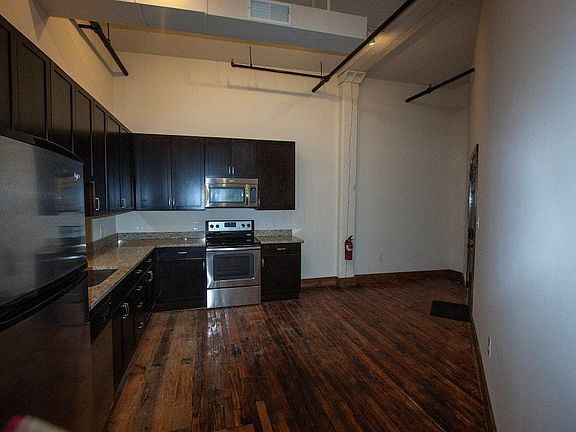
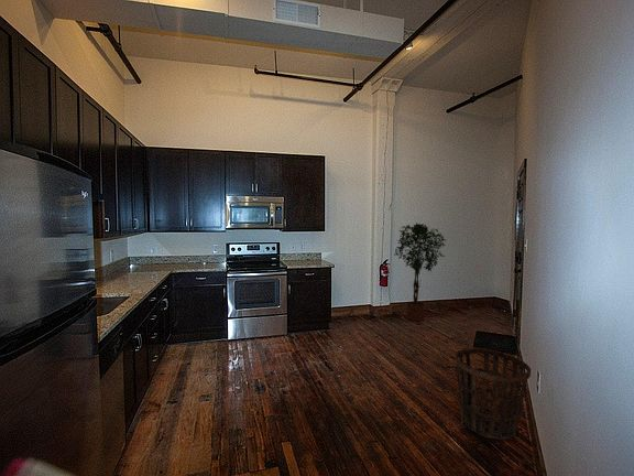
+ basket [453,347,532,441]
+ potted tree [393,221,447,322]
